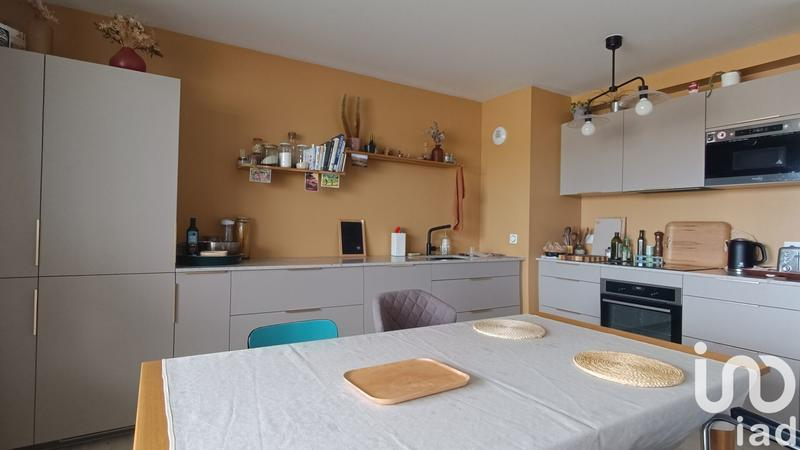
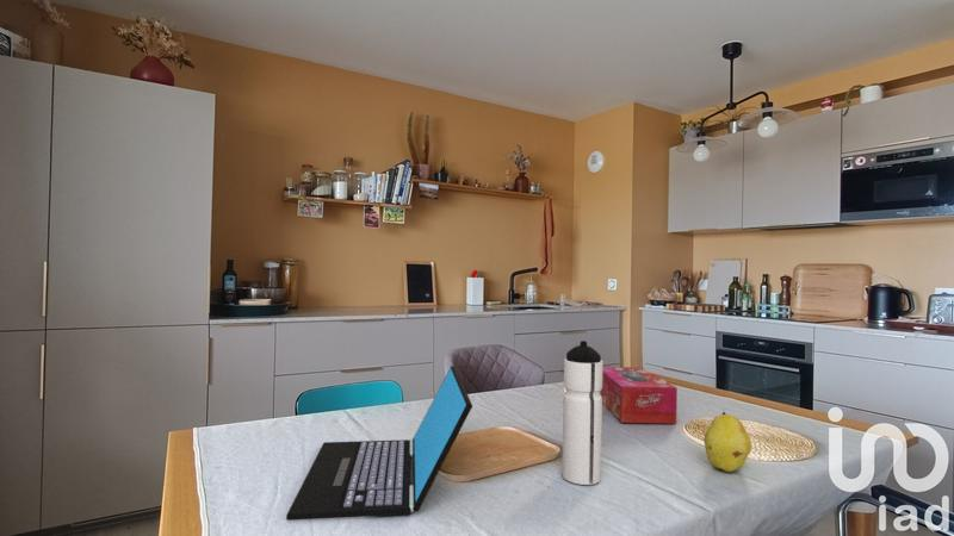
+ laptop [285,364,473,522]
+ tissue box [600,366,679,425]
+ fruit [702,411,752,473]
+ water bottle [560,339,605,486]
